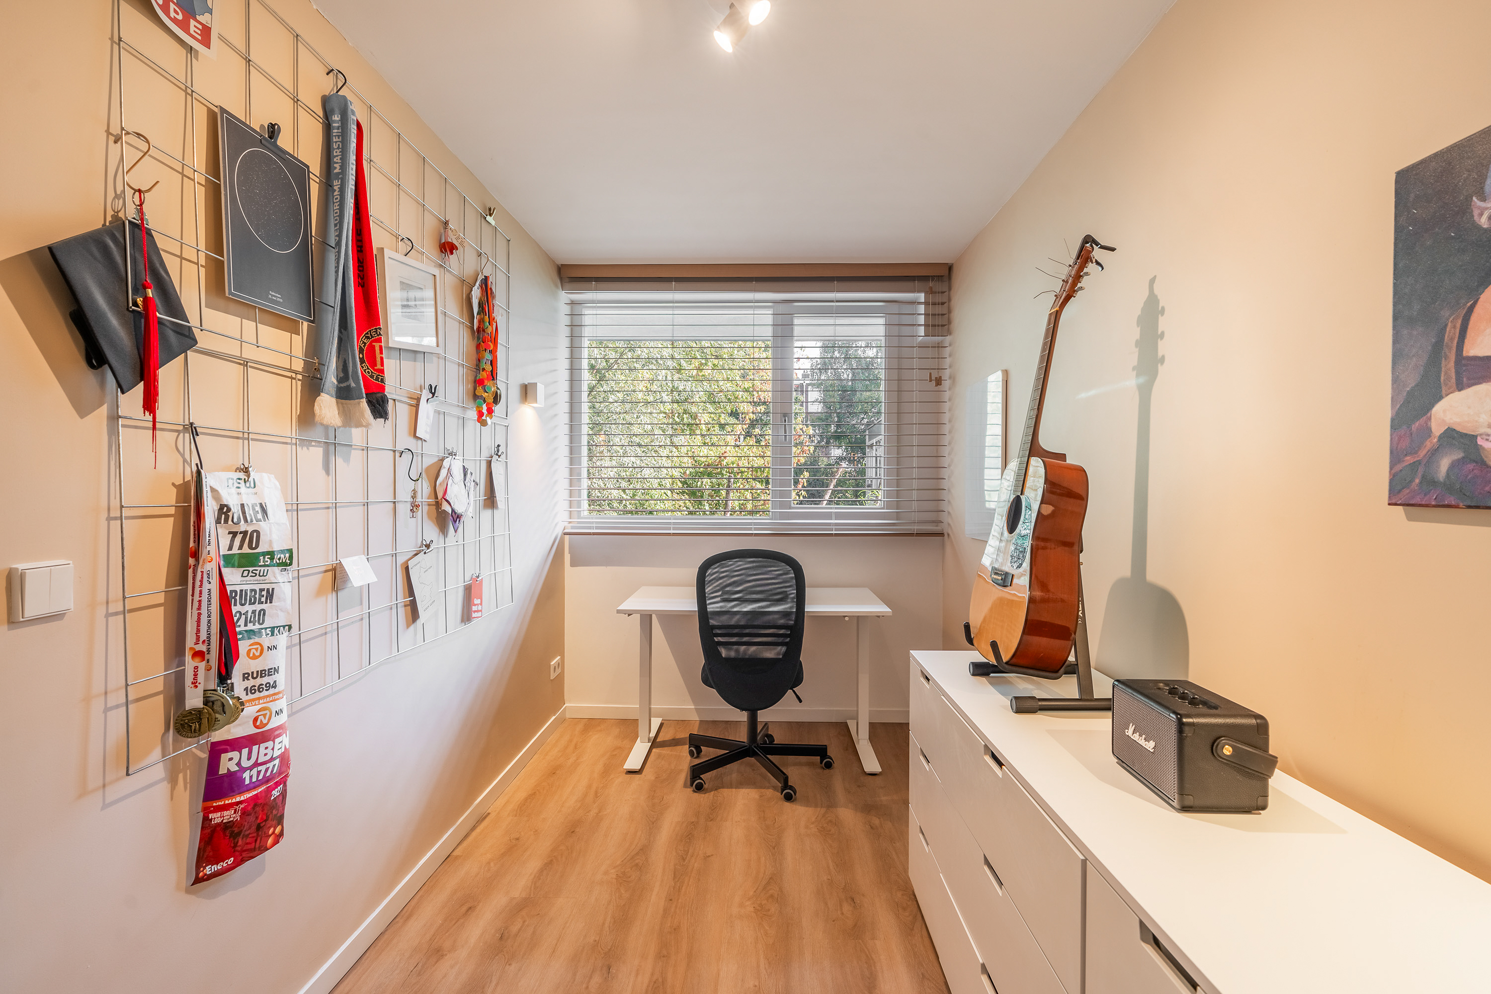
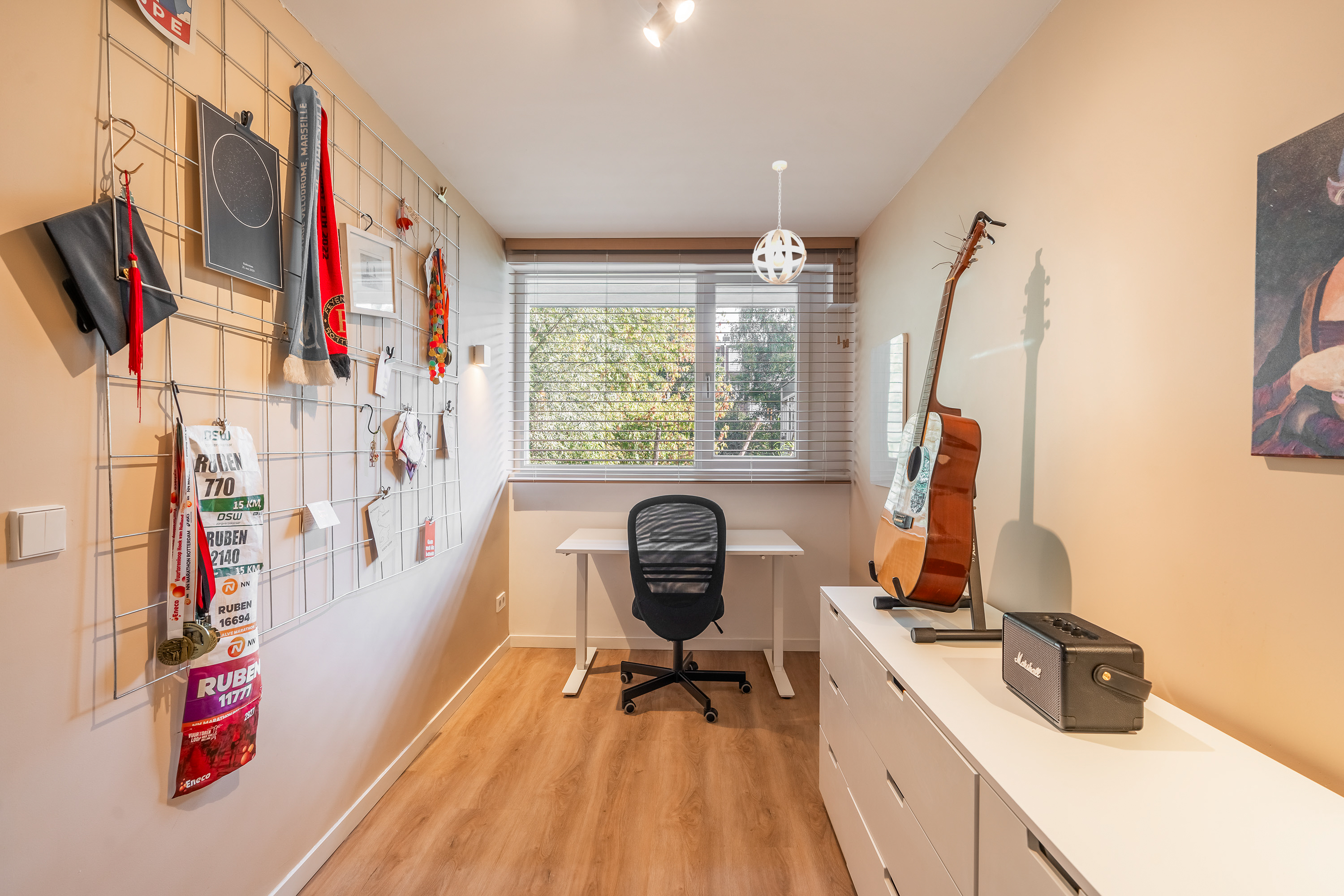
+ pendant light [752,160,807,285]
